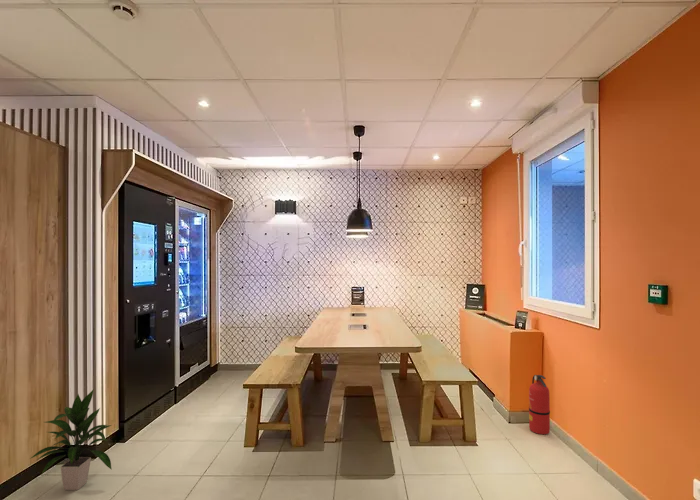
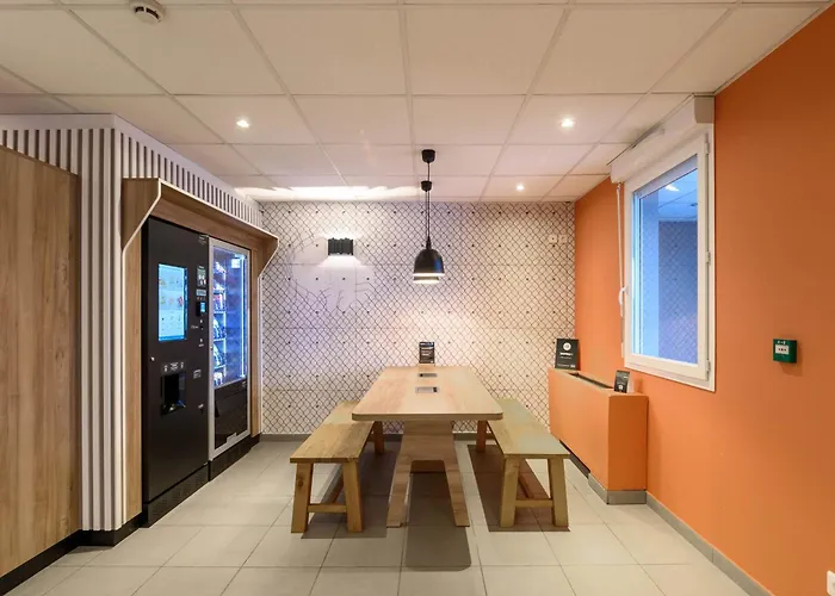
- fire extinguisher [528,374,551,435]
- indoor plant [29,388,112,491]
